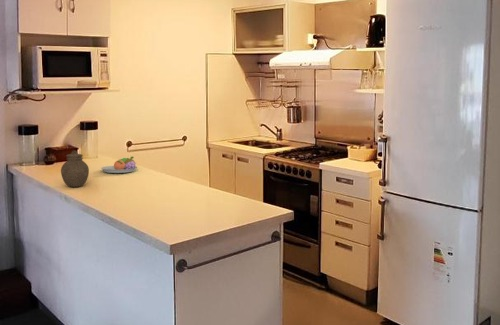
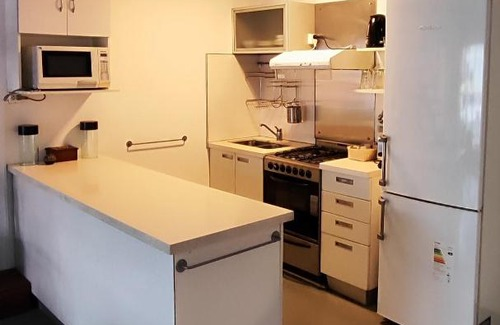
- jar [60,150,90,188]
- fruit bowl [100,156,138,174]
